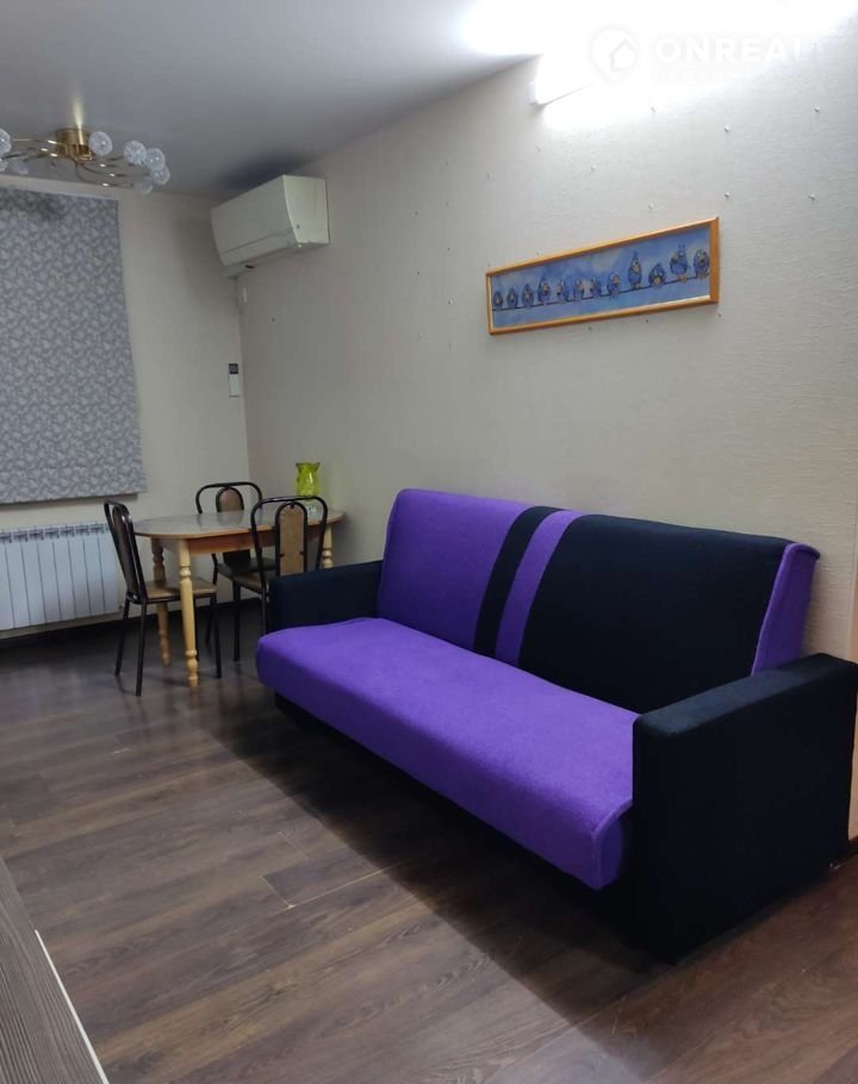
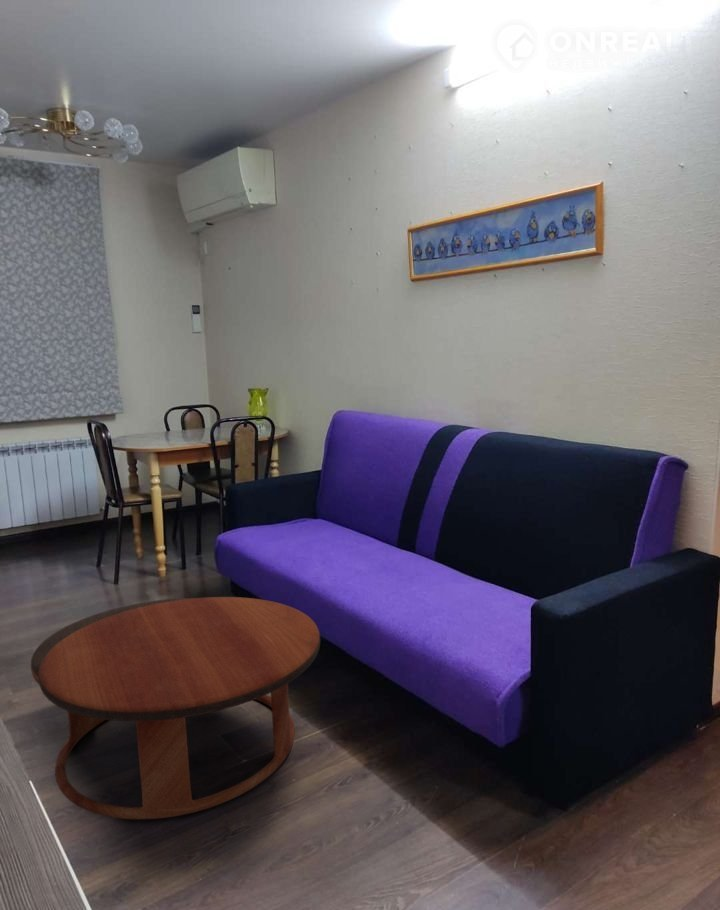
+ coffee table [30,596,321,820]
